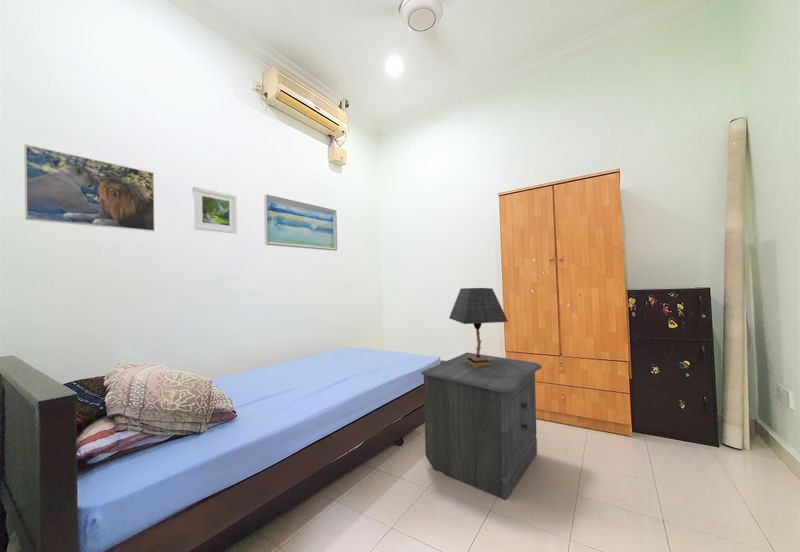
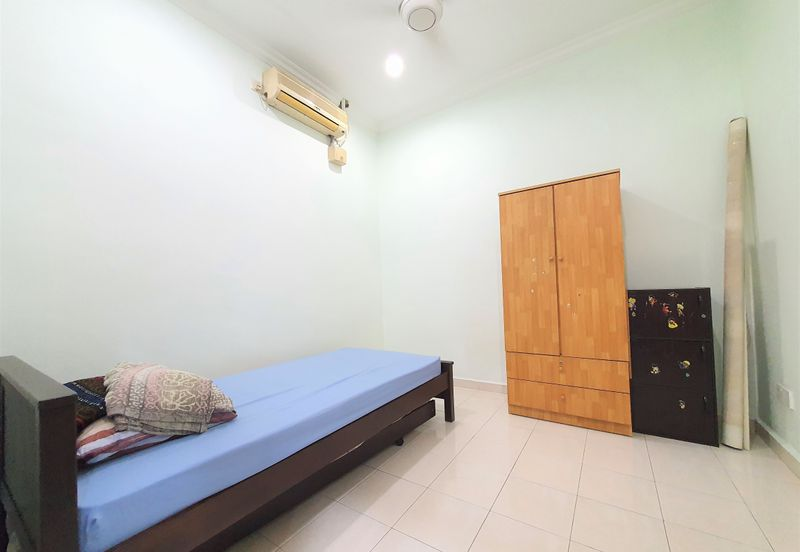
- table lamp [448,287,509,366]
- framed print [24,143,156,232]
- nightstand [420,351,542,501]
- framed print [192,186,238,235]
- wall art [263,193,338,252]
